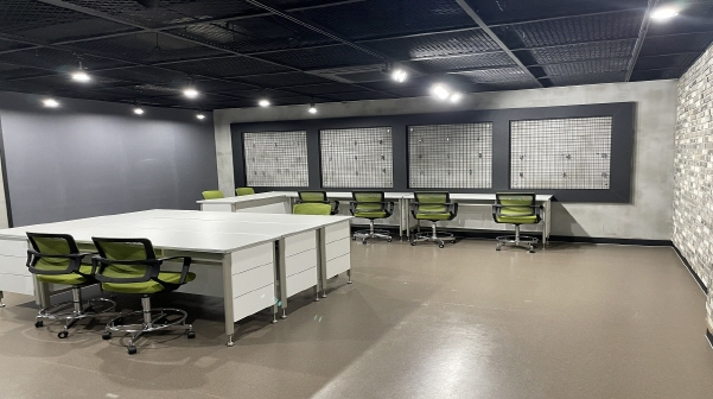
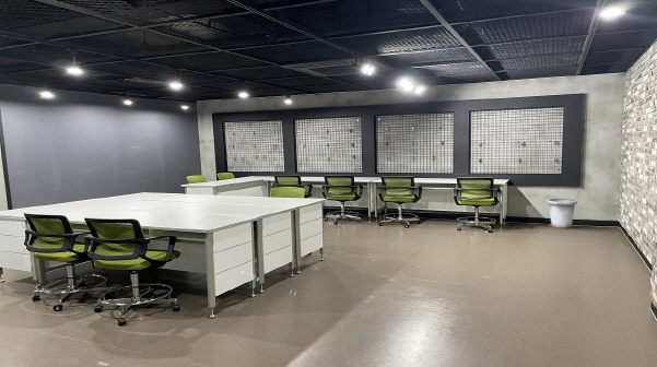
+ trash can [545,198,578,230]
